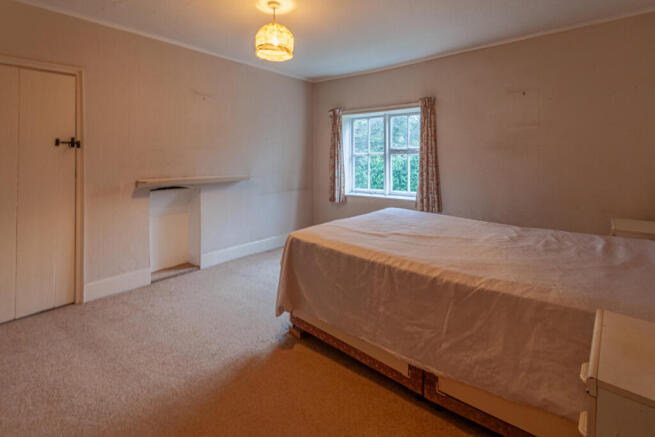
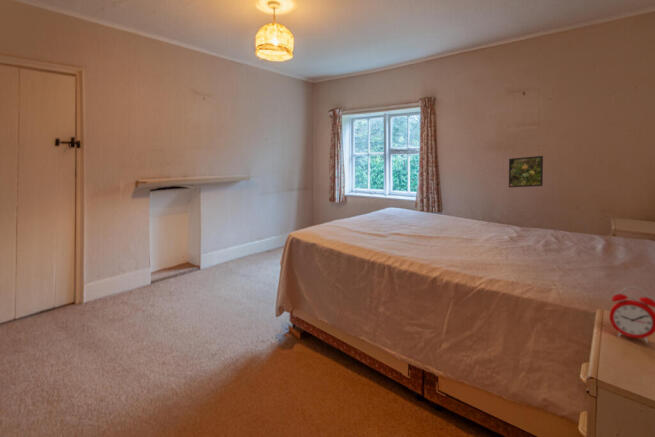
+ alarm clock [608,286,655,344]
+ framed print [508,155,544,188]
